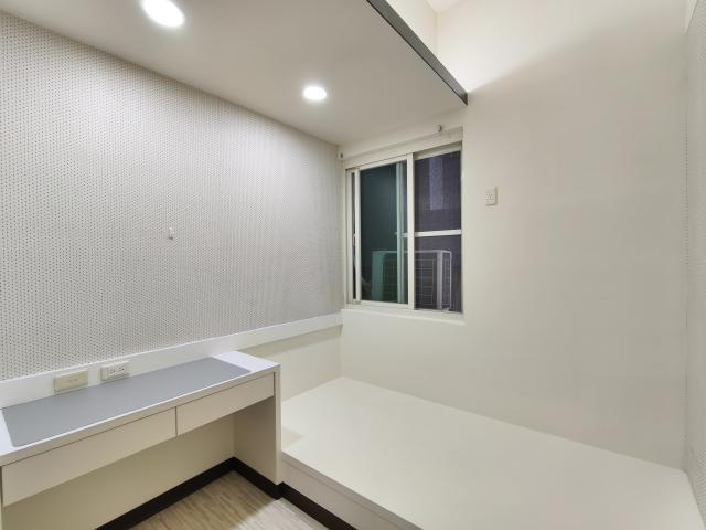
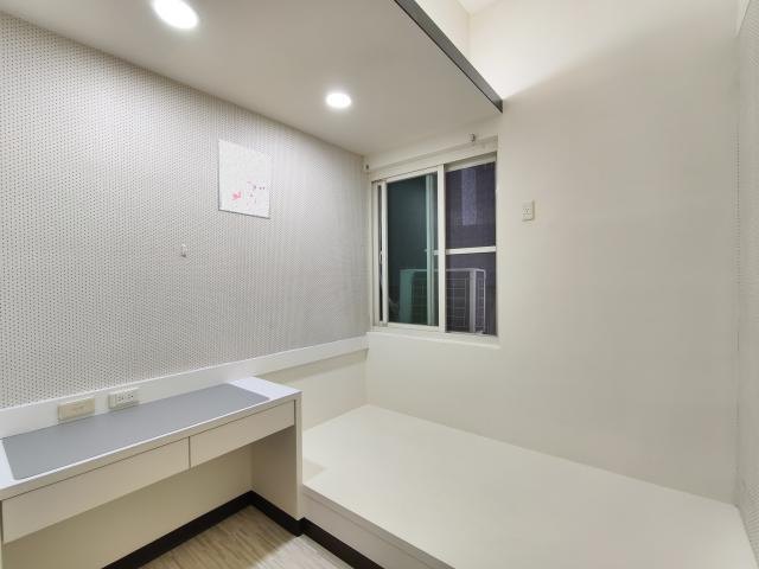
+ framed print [217,139,272,220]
